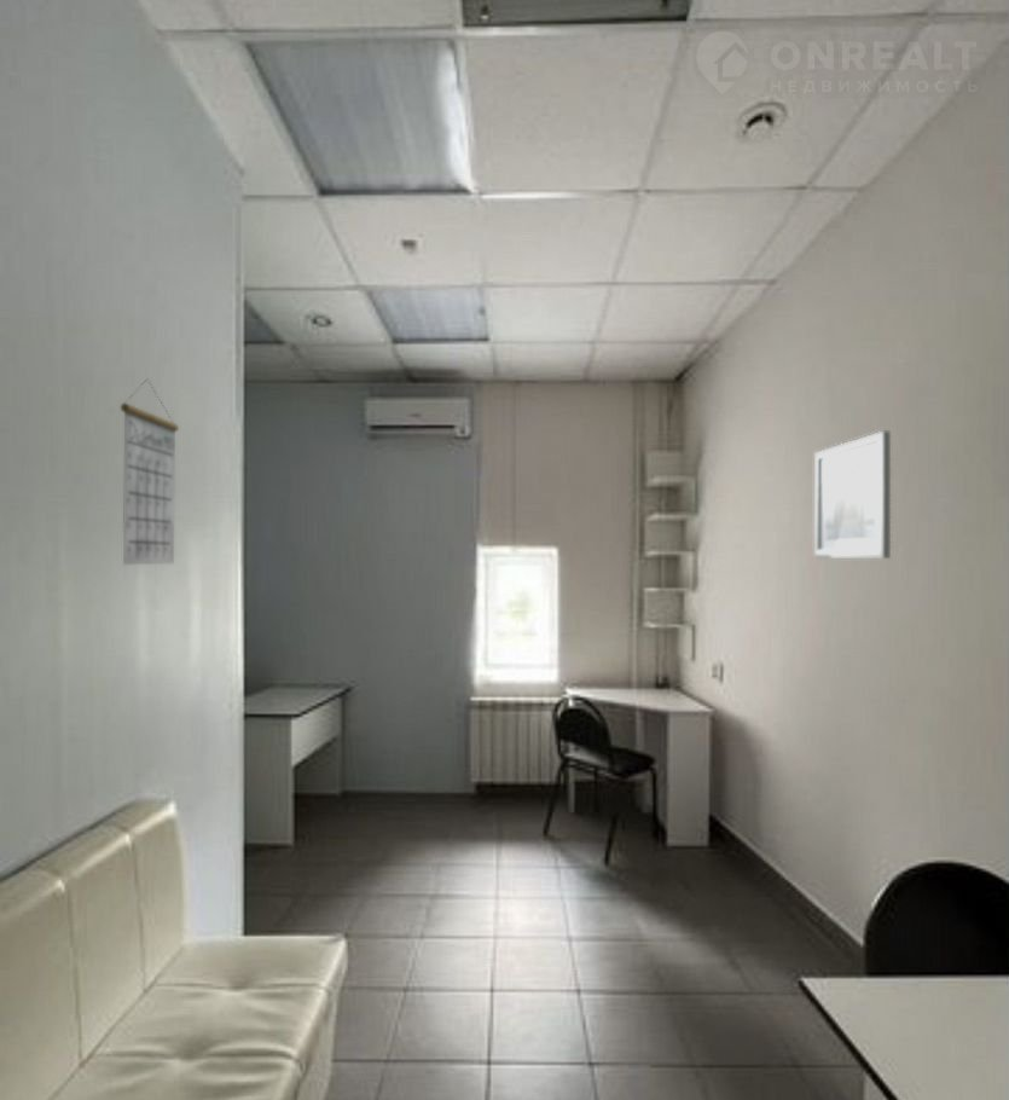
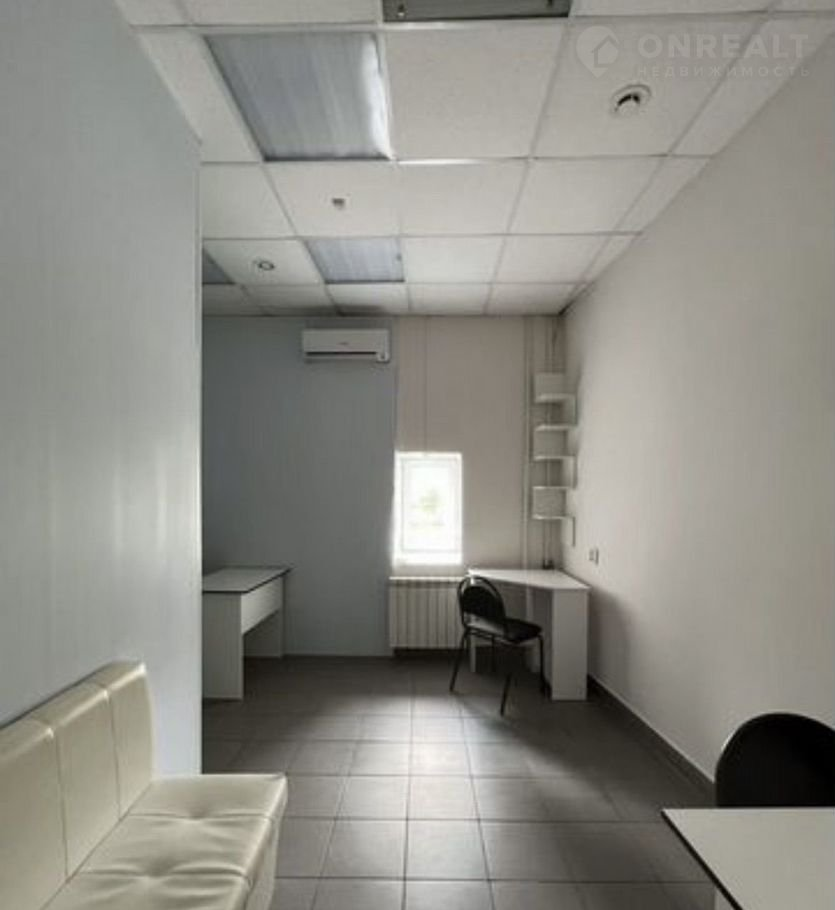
- wall art [813,429,892,560]
- calendar [120,377,180,566]
